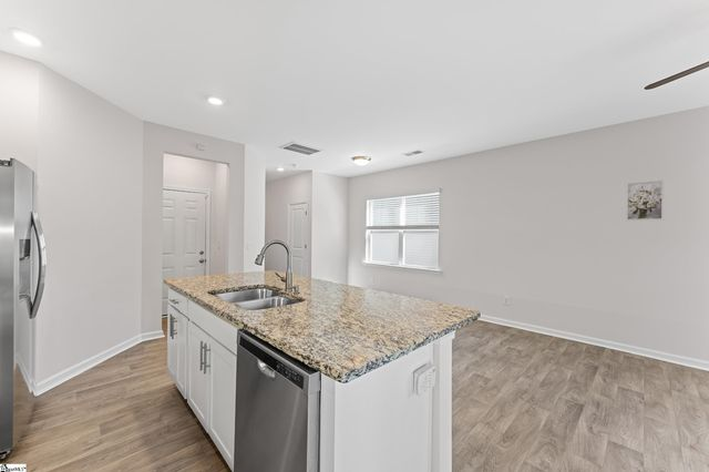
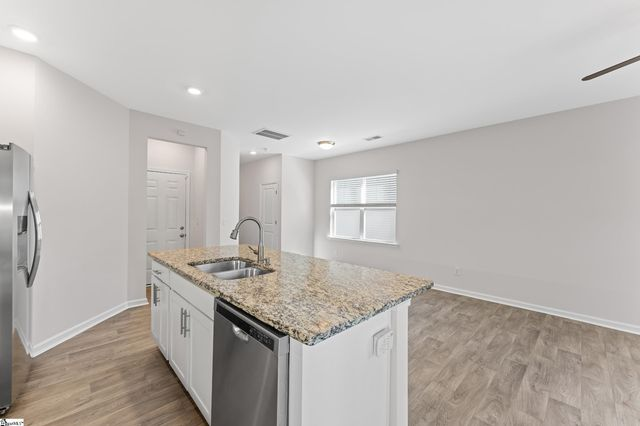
- wall art [625,178,665,222]
